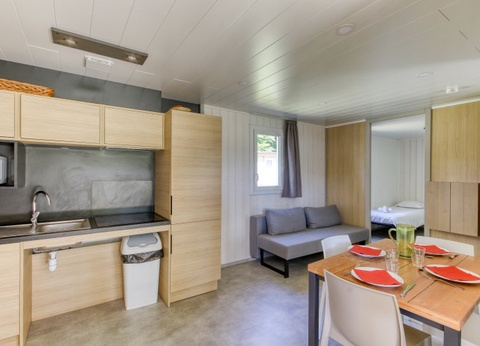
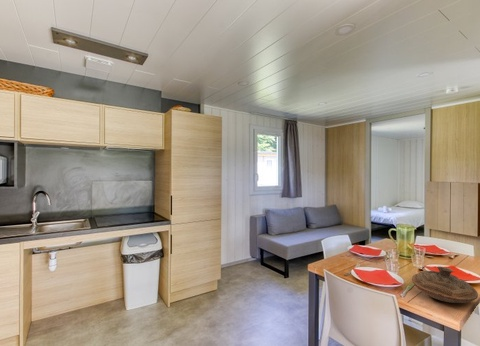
+ decorative bowl [411,265,479,304]
